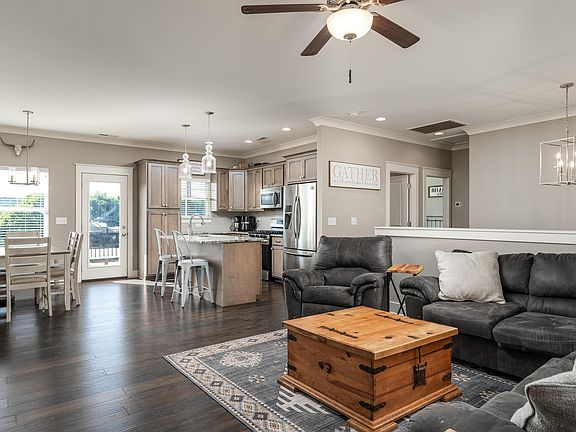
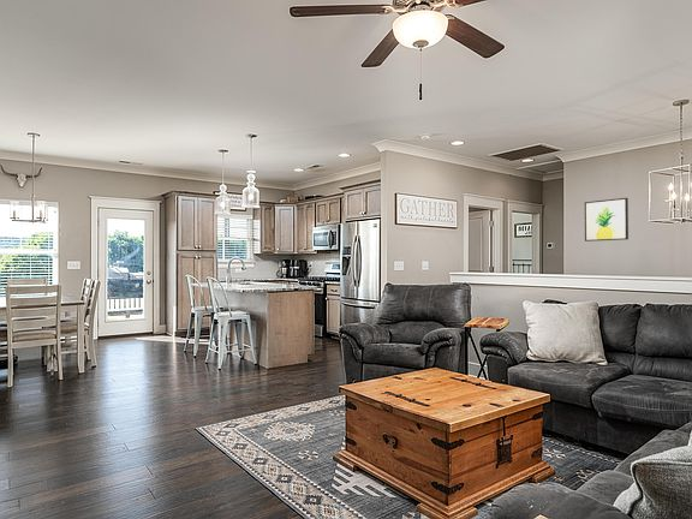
+ wall art [584,197,630,243]
